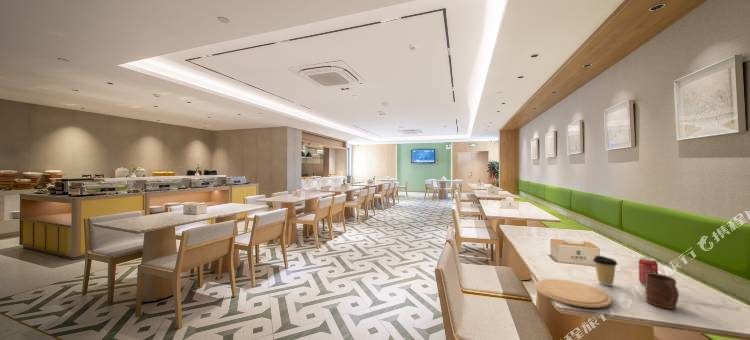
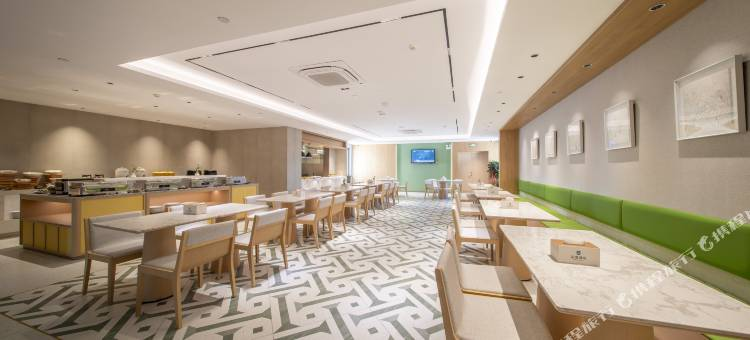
- plate [533,278,613,309]
- cup [645,273,680,310]
- beverage can [638,256,659,287]
- coffee cup [592,255,619,287]
